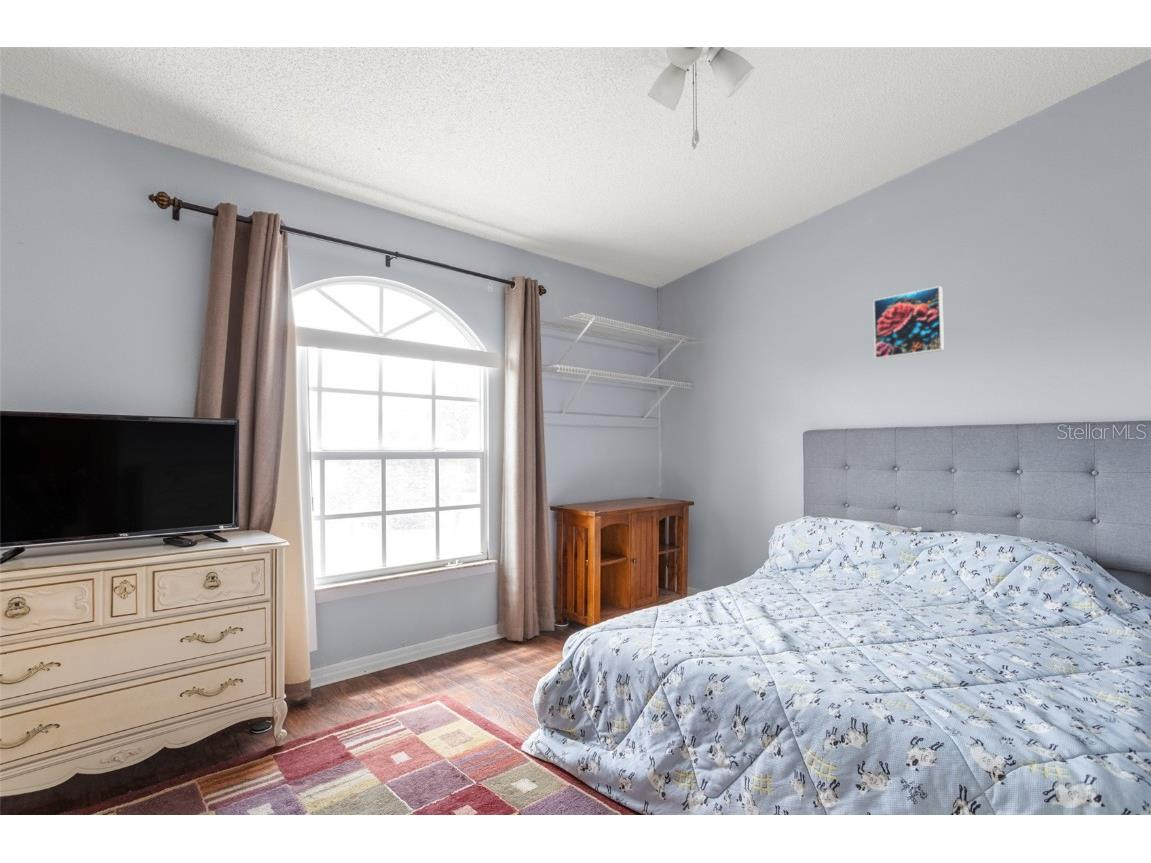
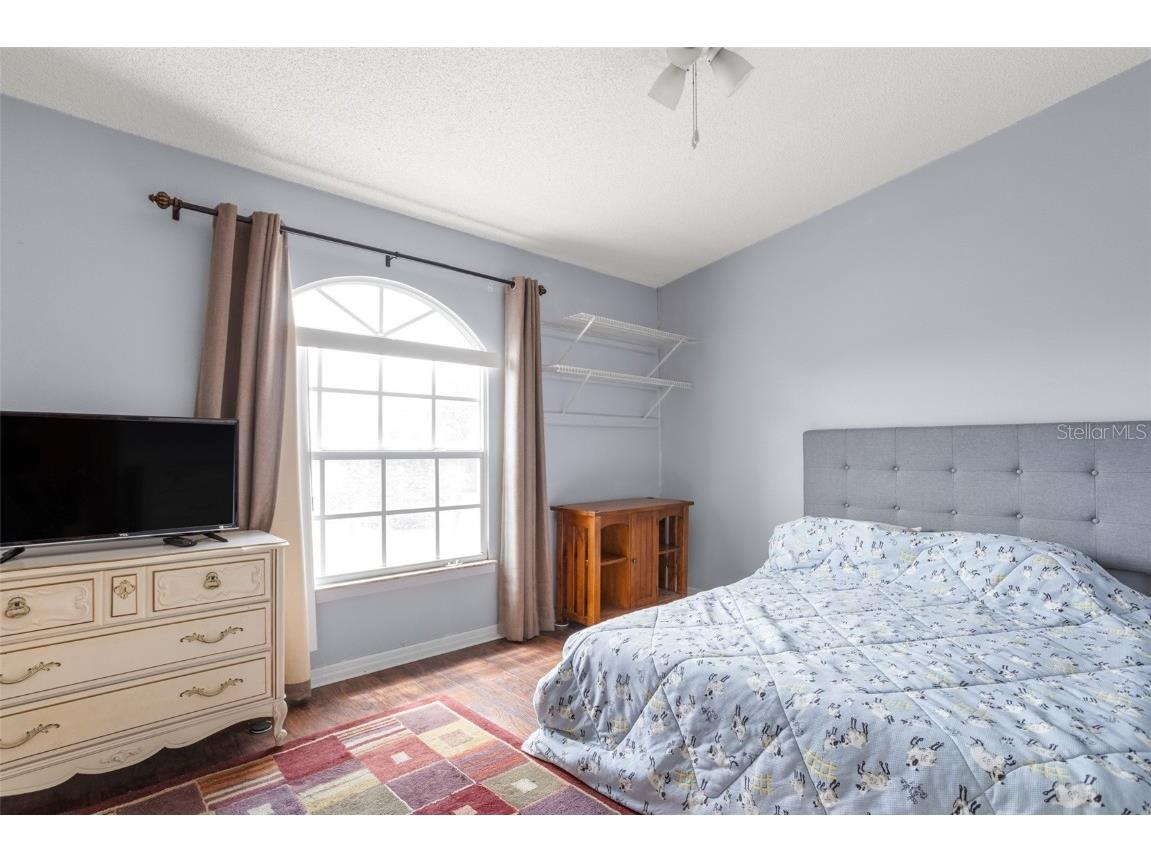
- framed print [872,285,945,360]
